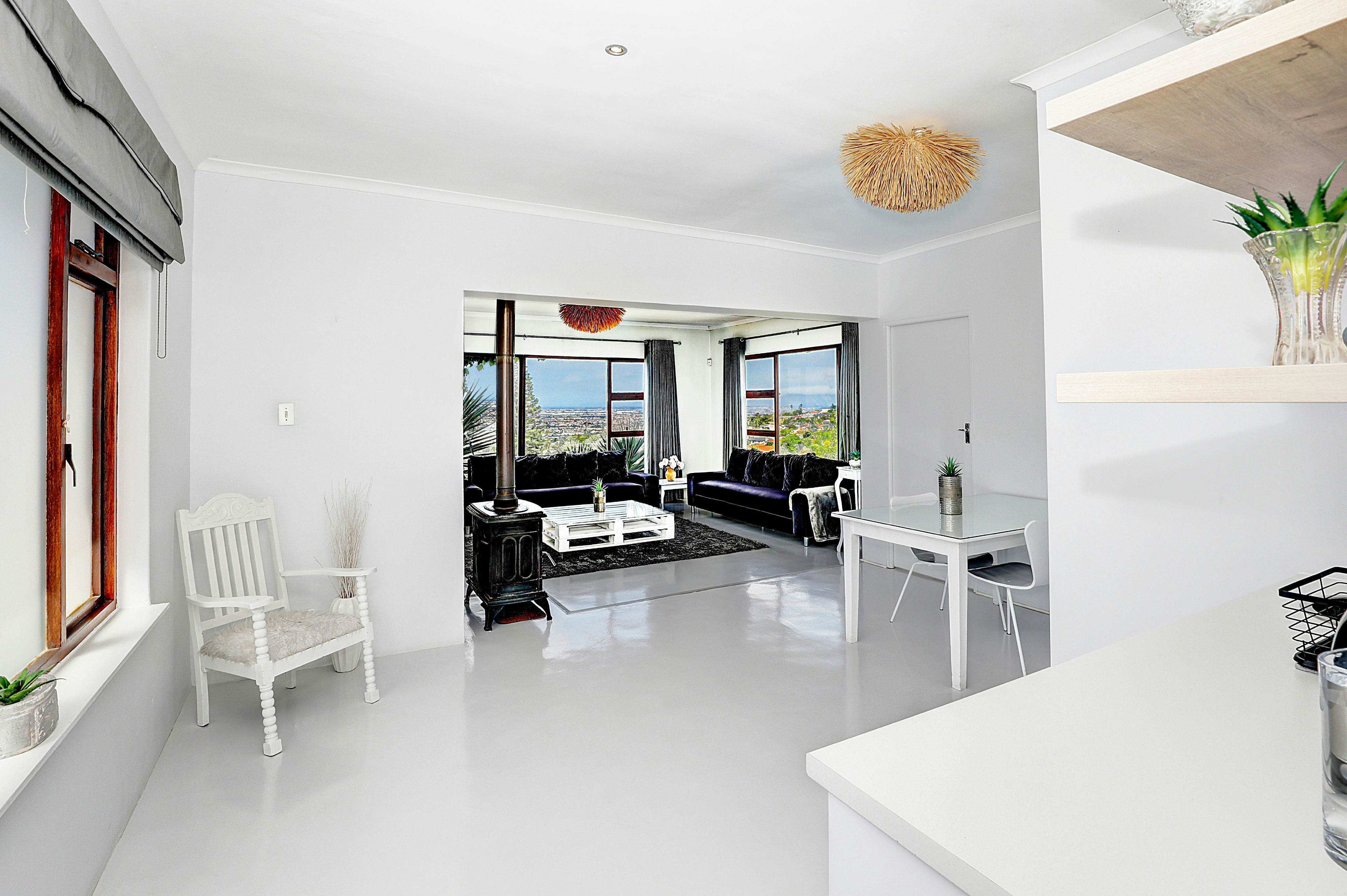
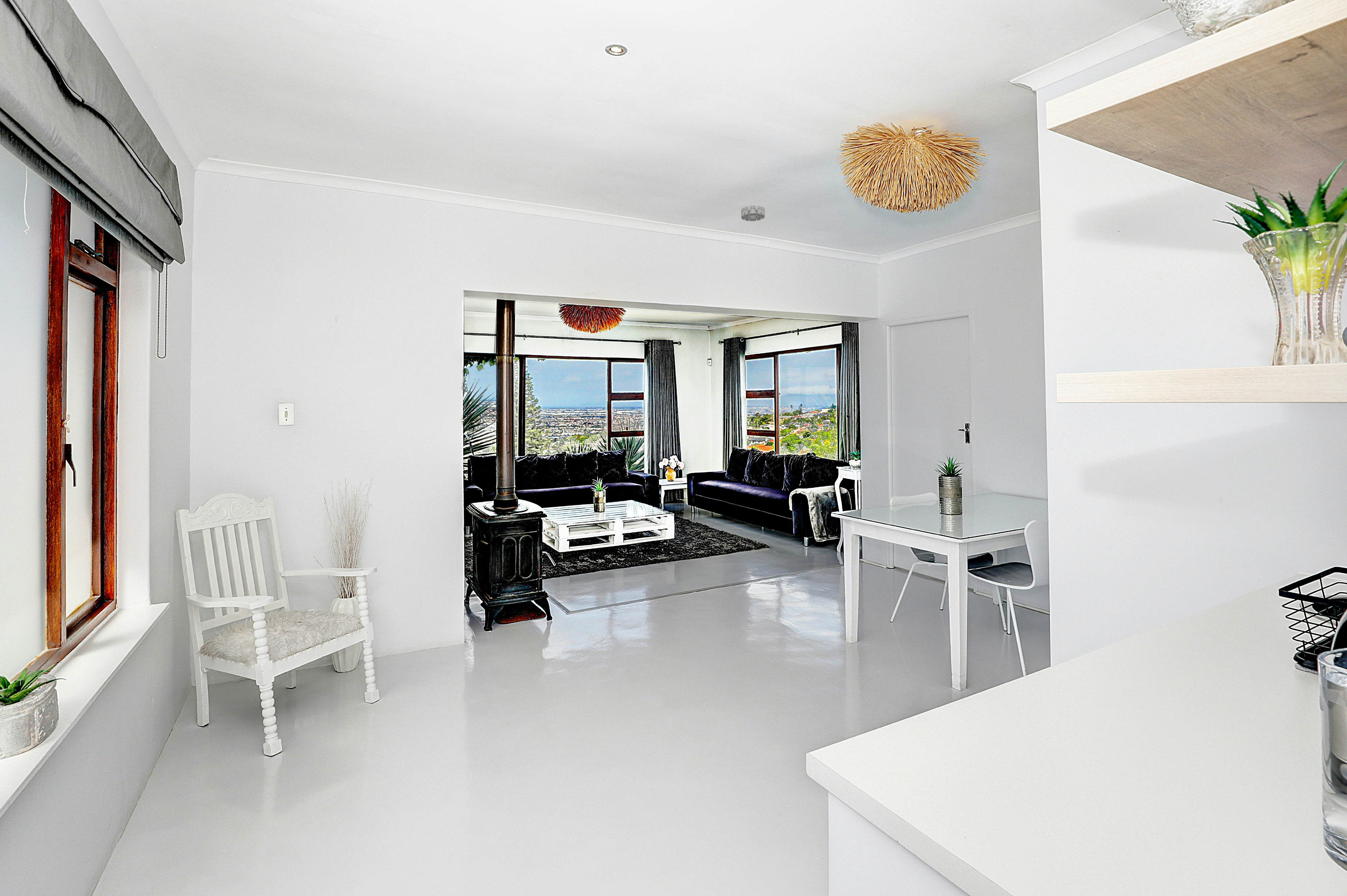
+ smoke detector [741,205,765,222]
